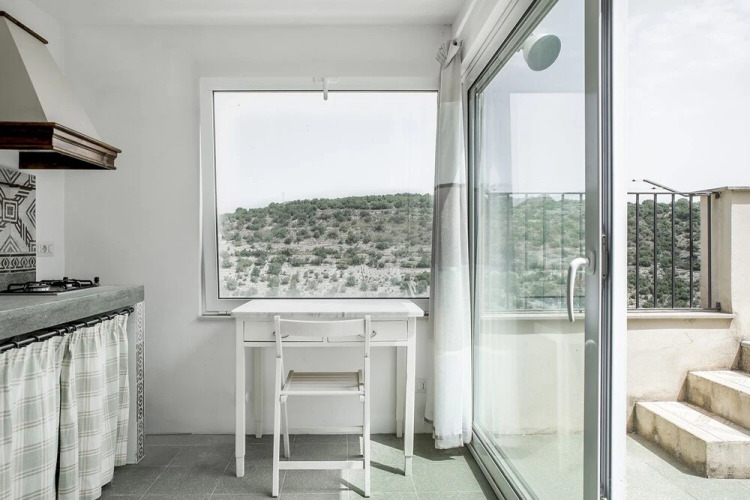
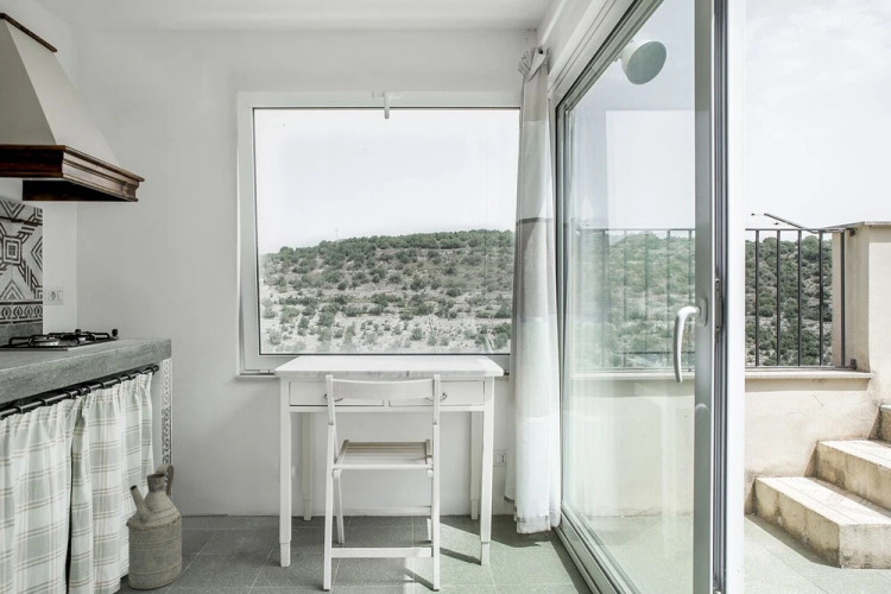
+ watering can [125,463,184,590]
